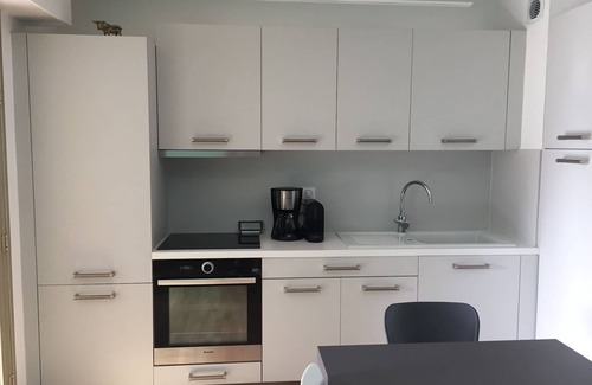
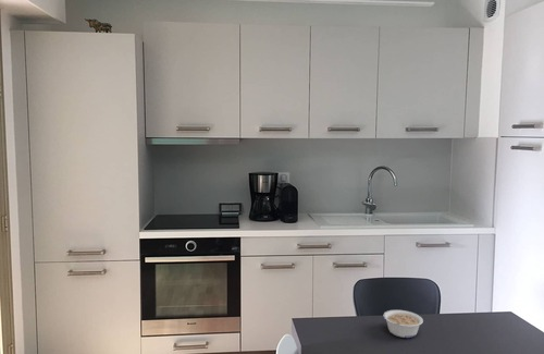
+ legume [382,309,424,339]
